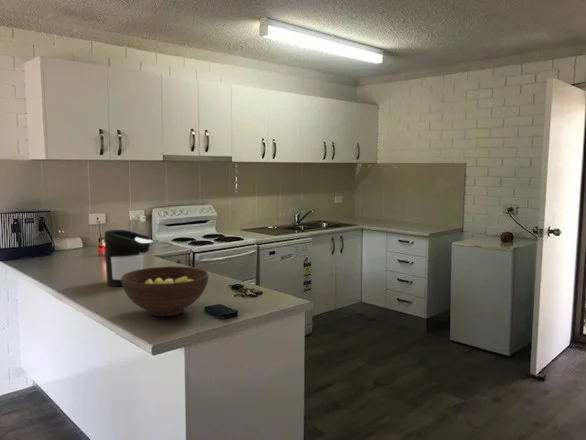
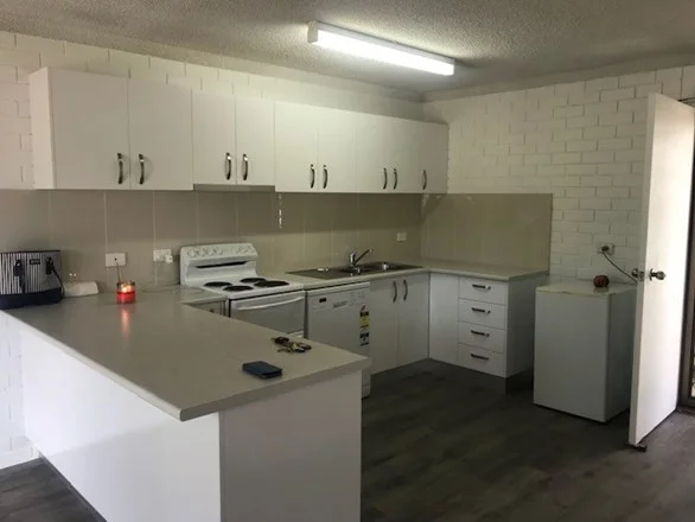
- coffee maker [103,229,154,287]
- fruit bowl [121,266,209,317]
